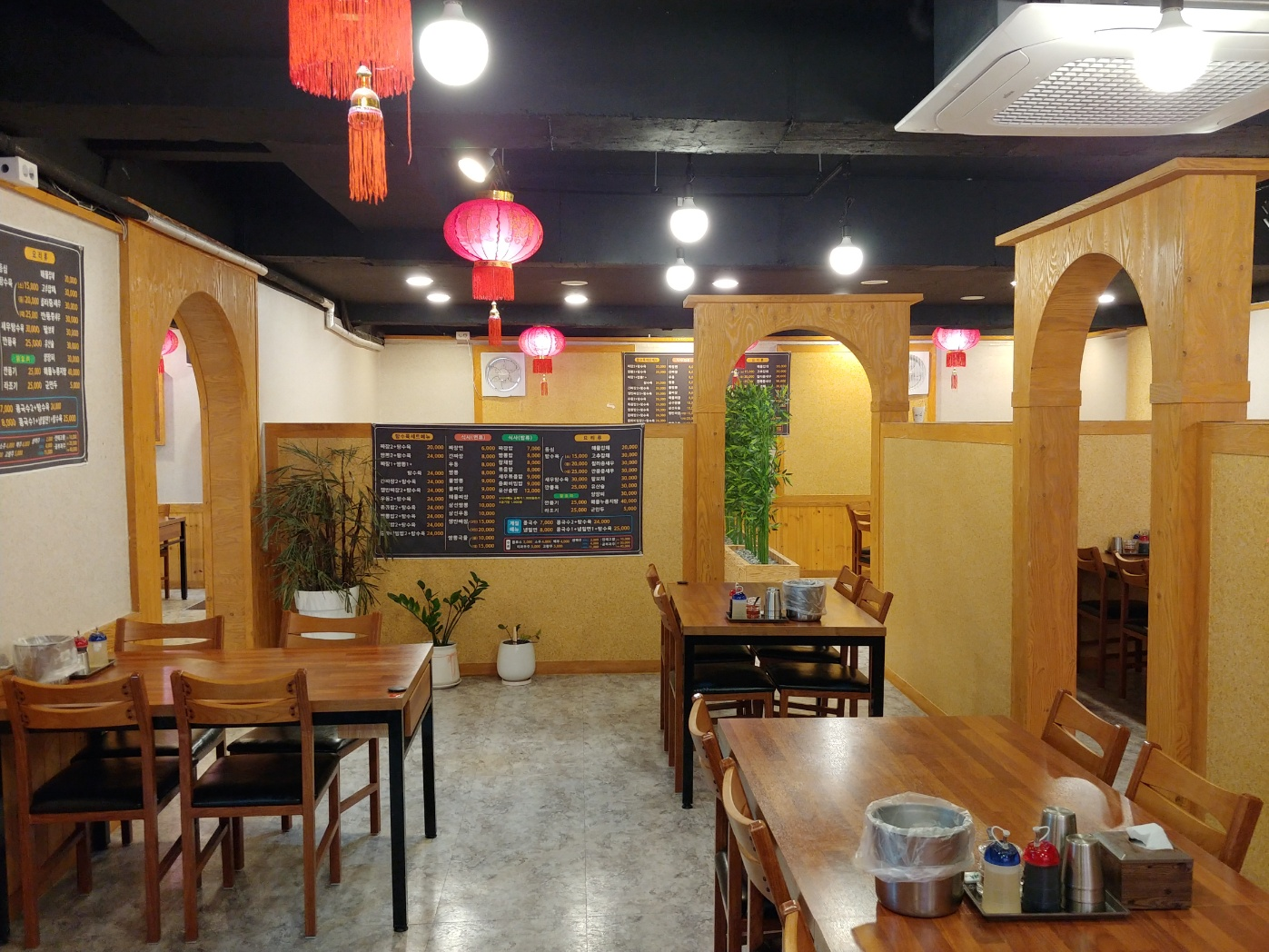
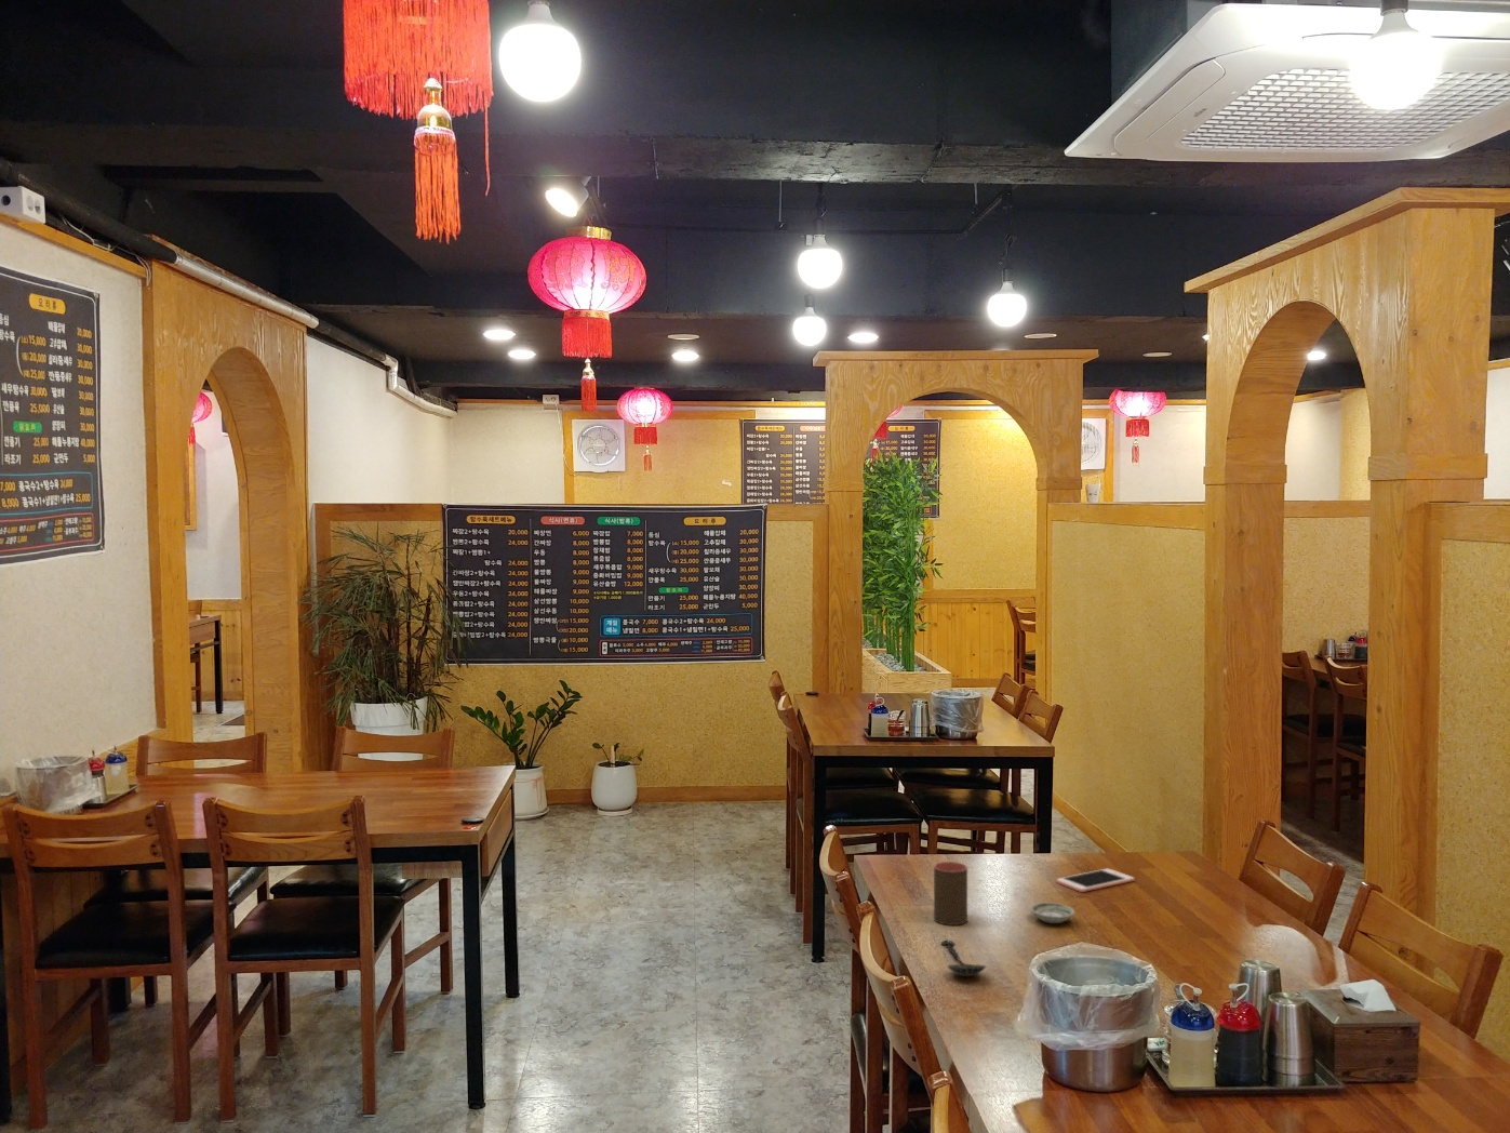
+ cup [933,860,969,926]
+ spoon [940,938,986,977]
+ cell phone [1055,868,1135,893]
+ saucer [1029,902,1076,925]
